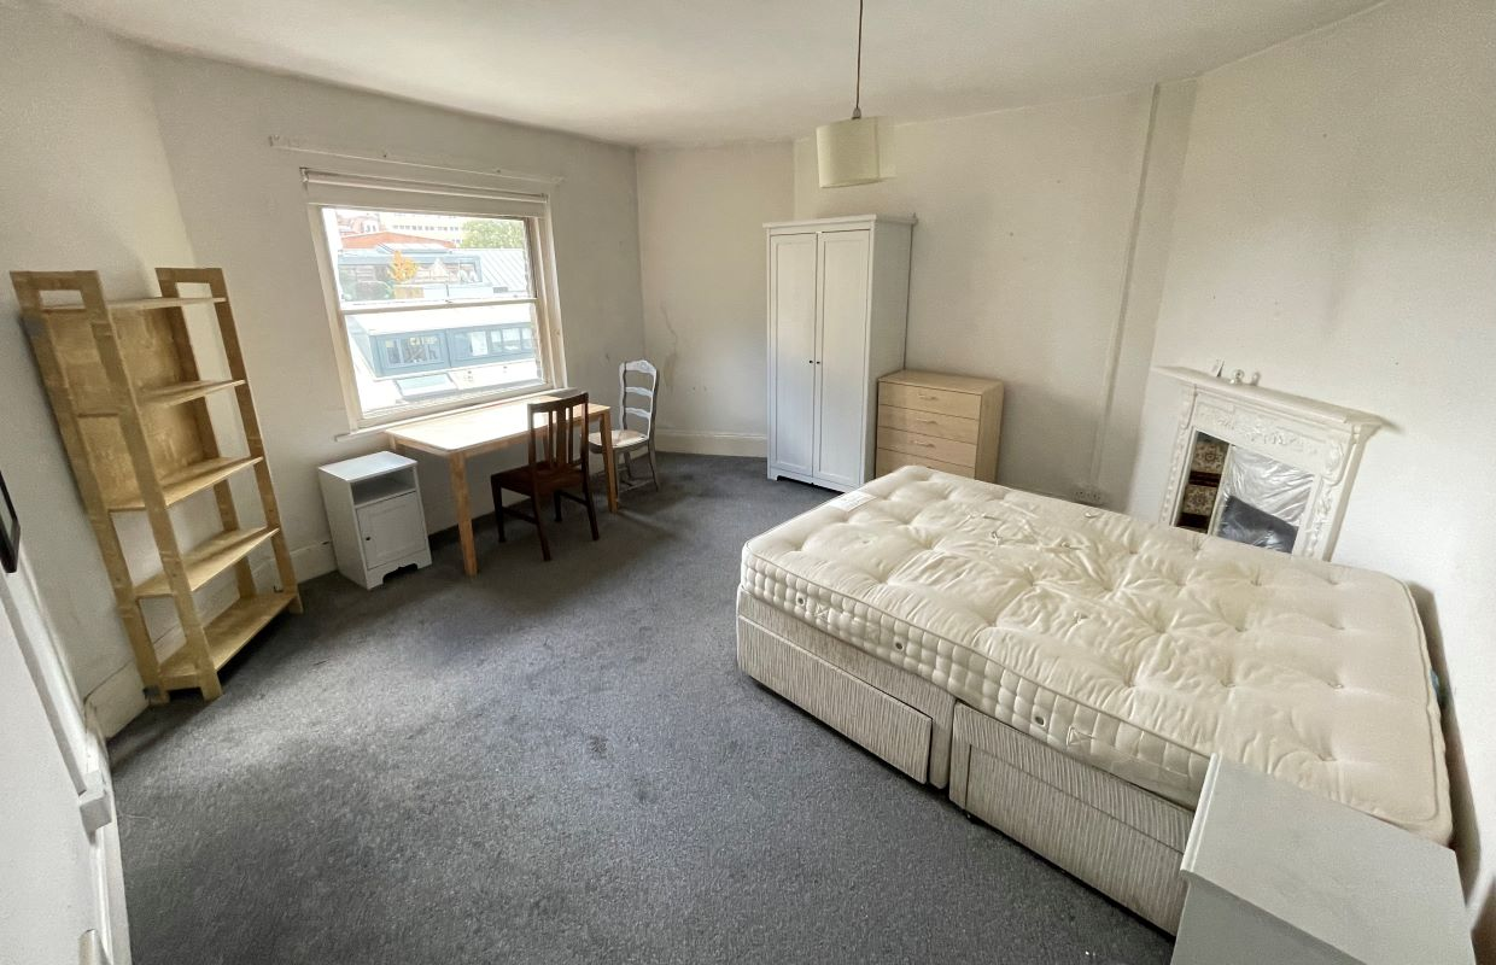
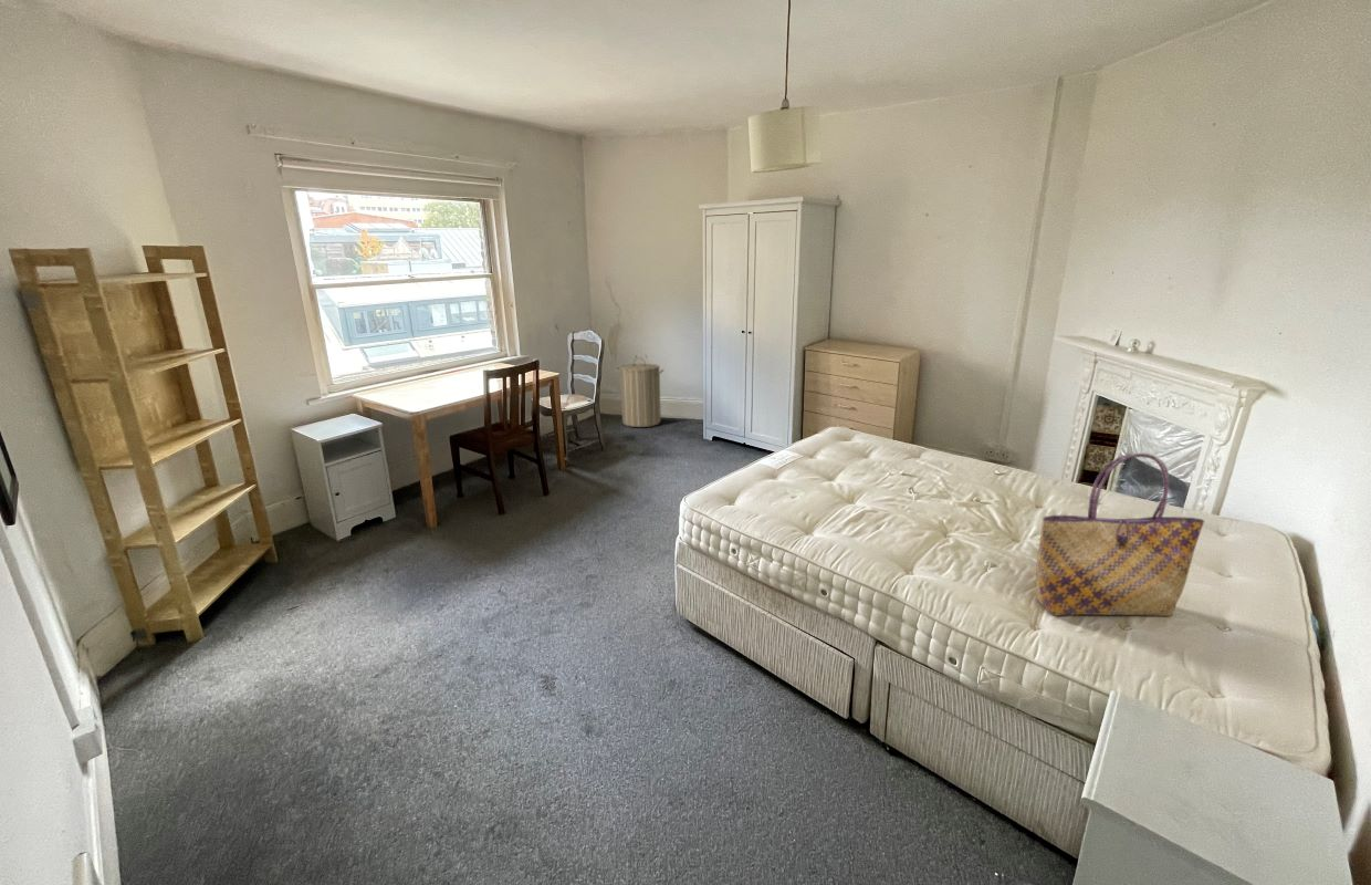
+ laundry hamper [616,356,664,428]
+ tote bag [1035,452,1205,617]
